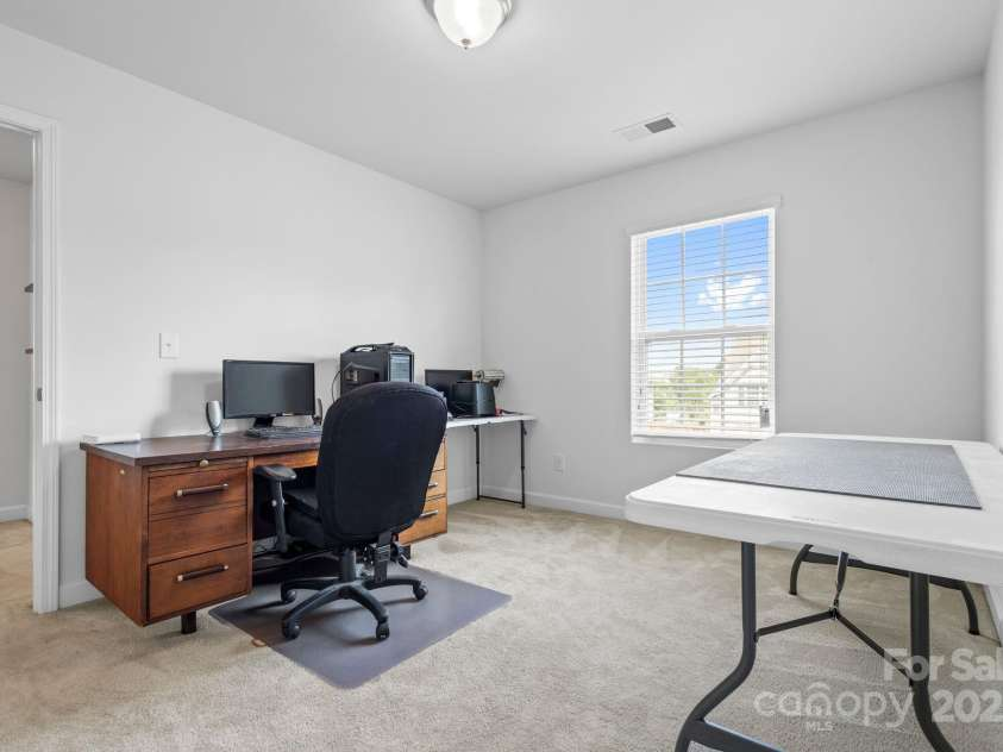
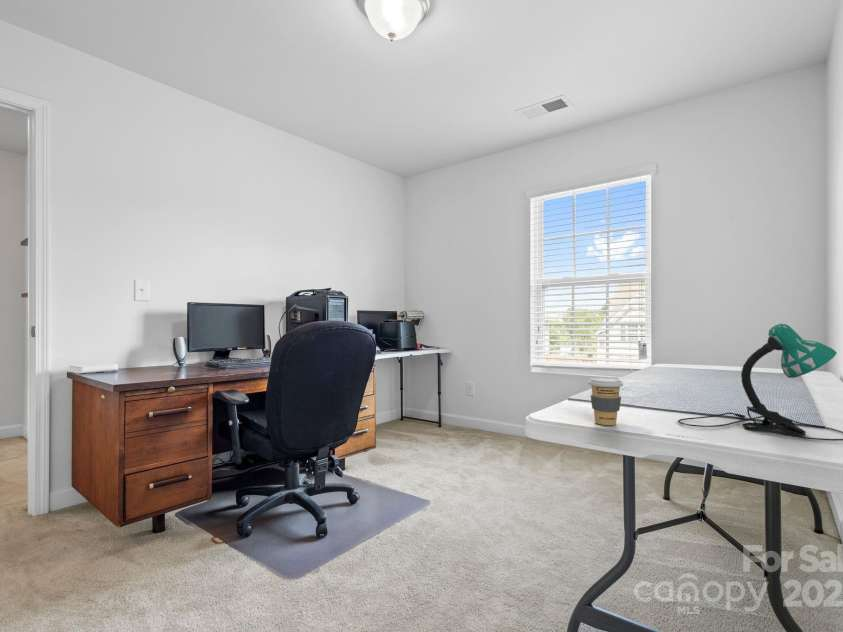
+ desk lamp [677,323,843,442]
+ coffee cup [587,376,624,426]
